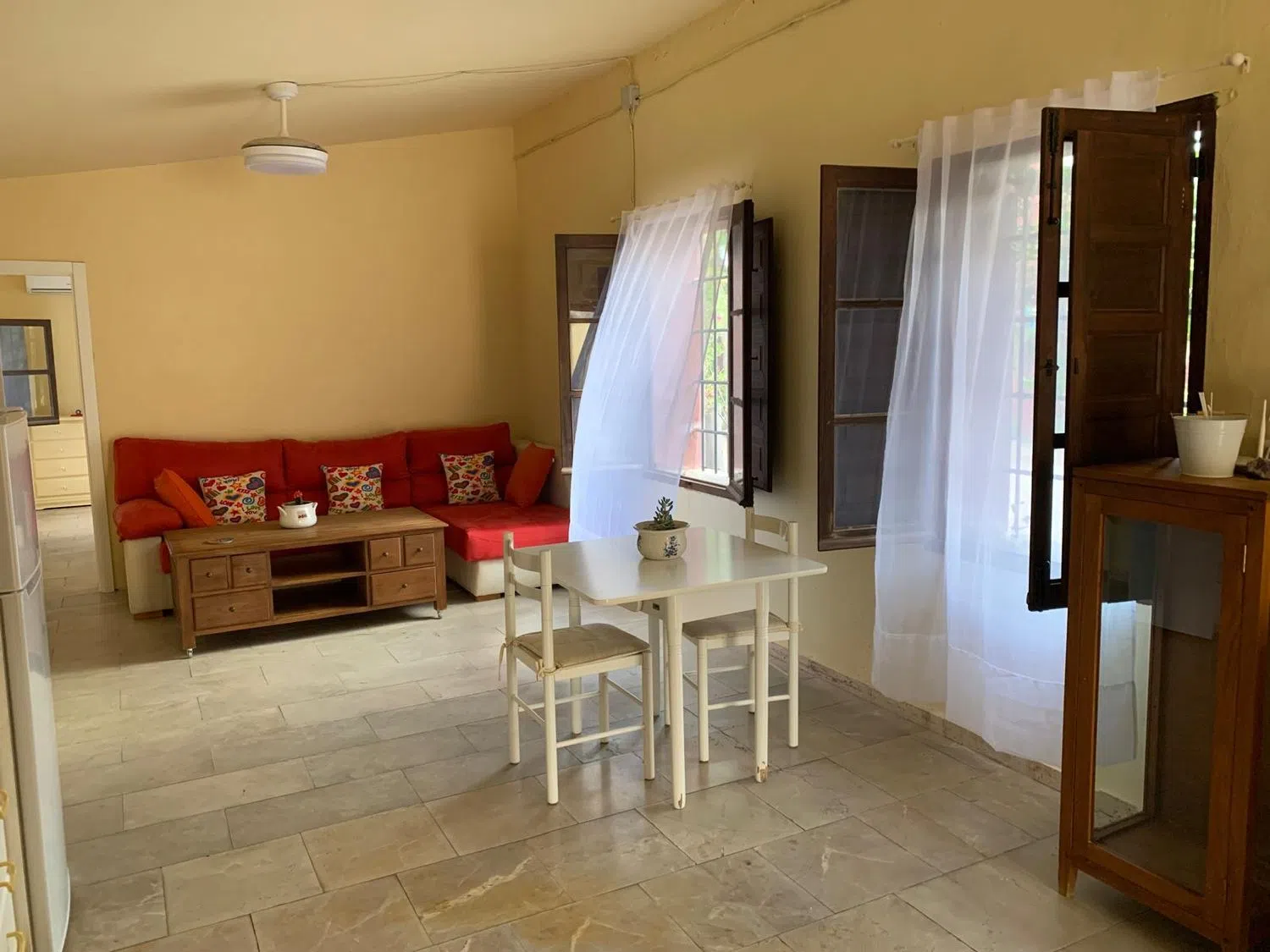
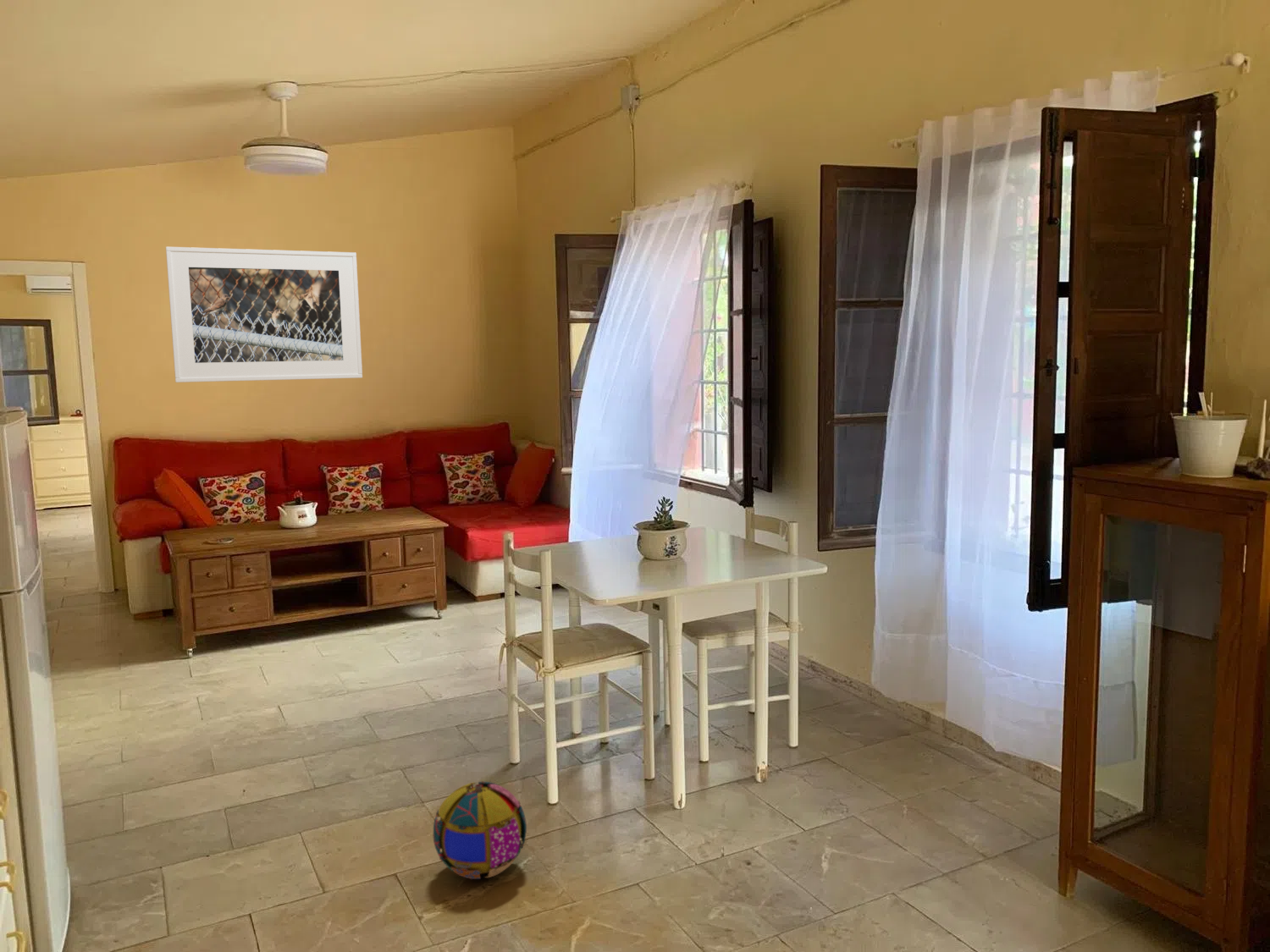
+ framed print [165,246,363,383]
+ ball [432,781,527,880]
